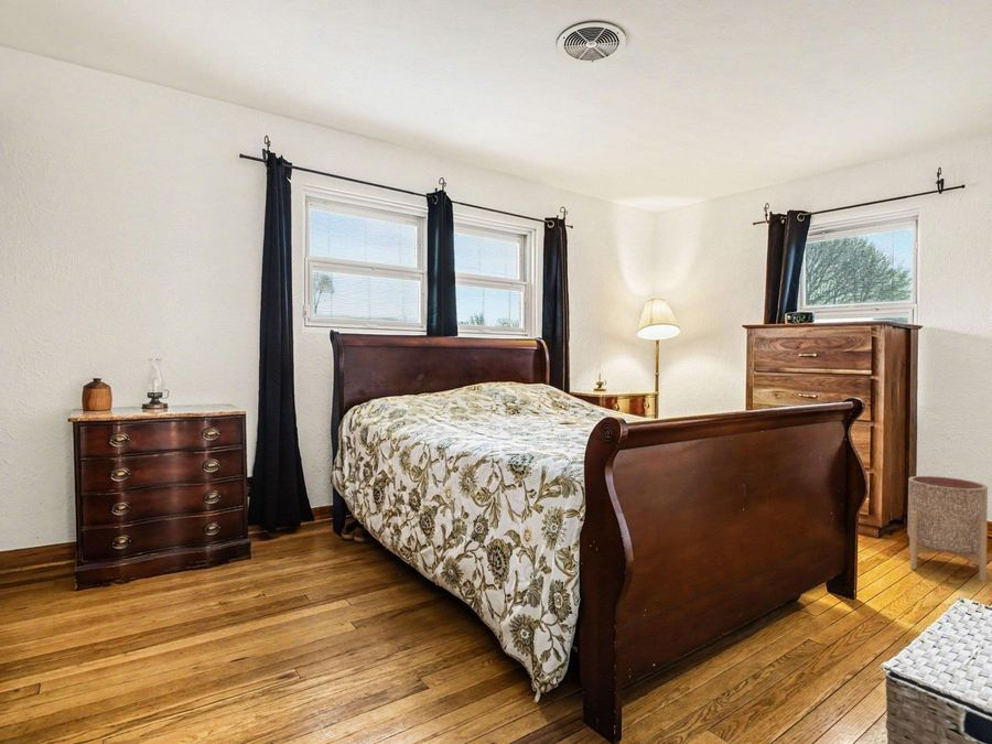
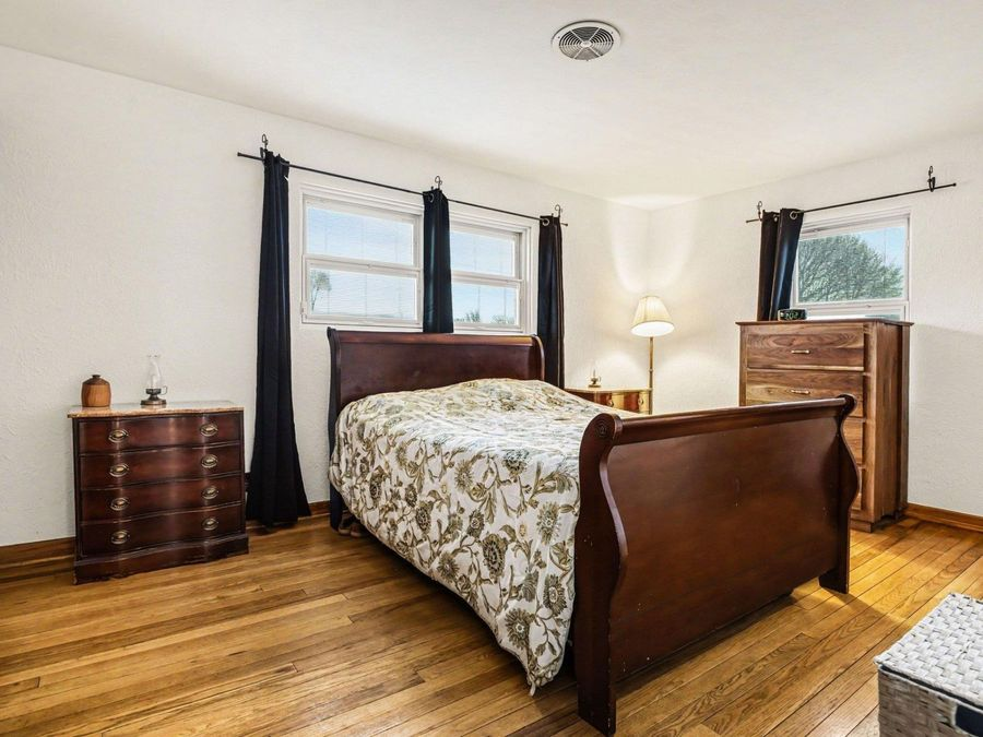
- planter [907,475,989,583]
